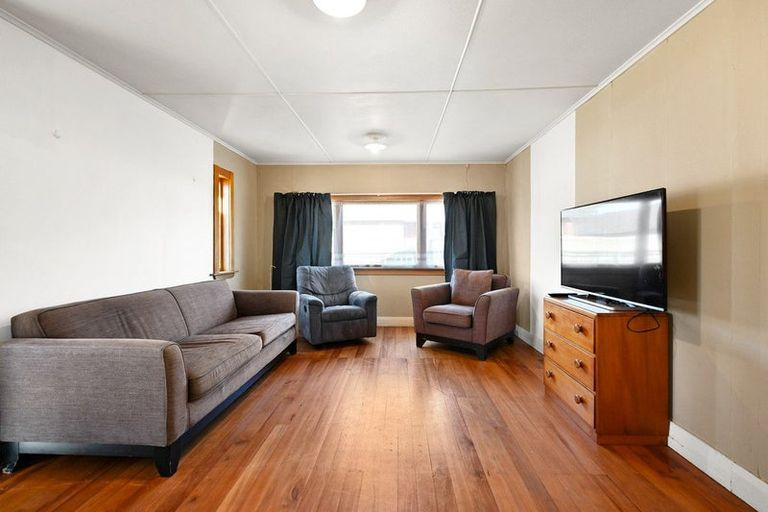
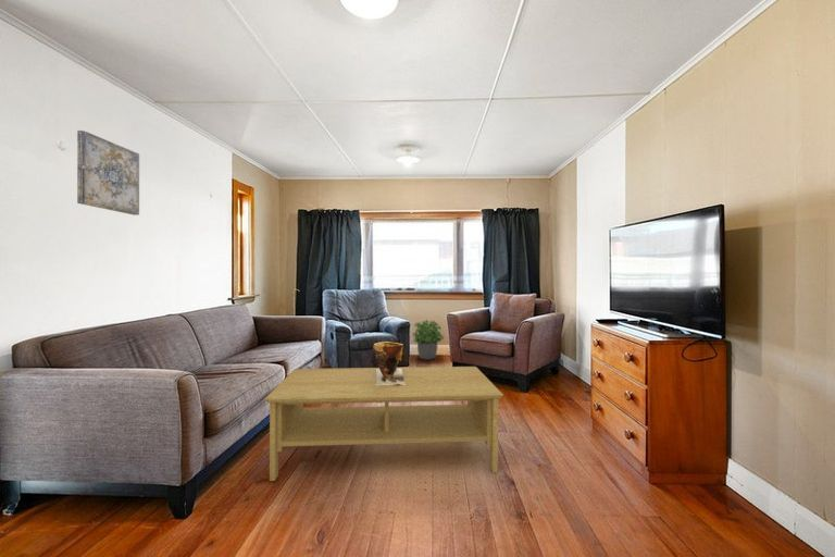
+ clay pot [373,341,406,386]
+ coffee table [263,366,504,482]
+ potted plant [412,319,445,361]
+ wall art [76,129,140,216]
